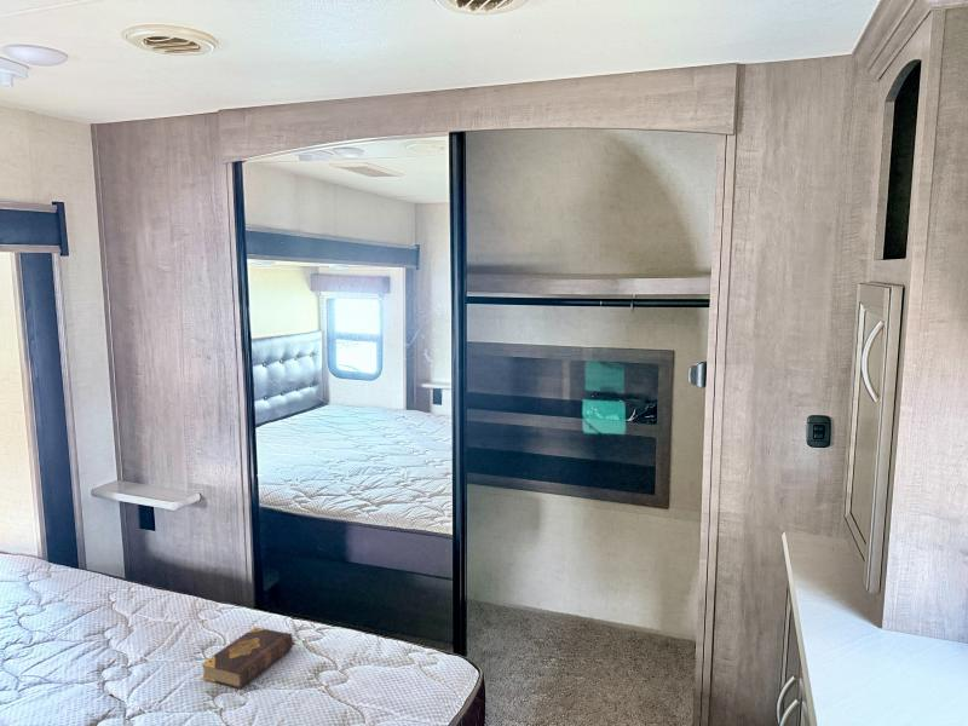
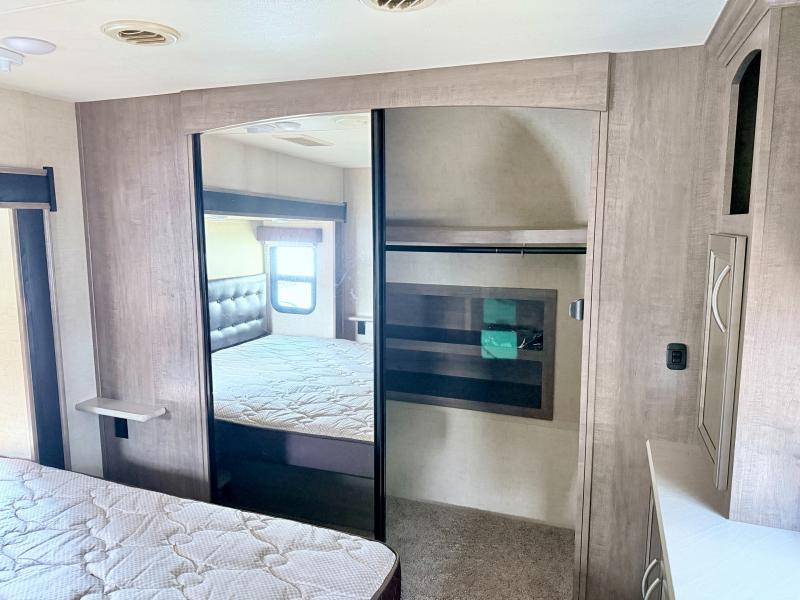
- book [201,626,296,690]
